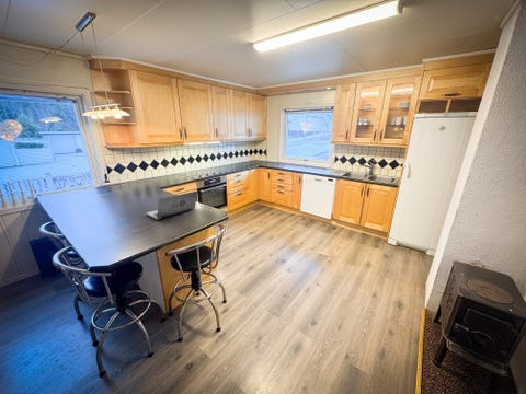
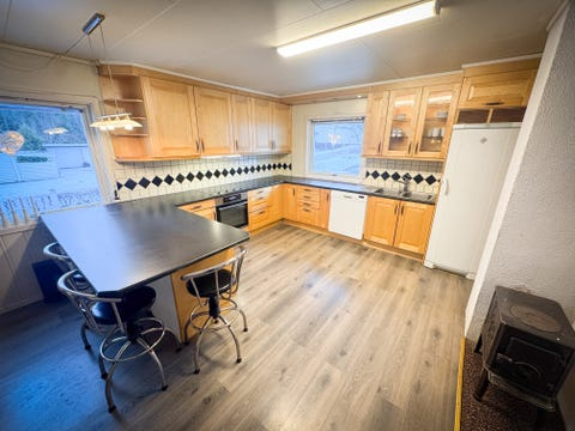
- laptop [146,189,199,221]
